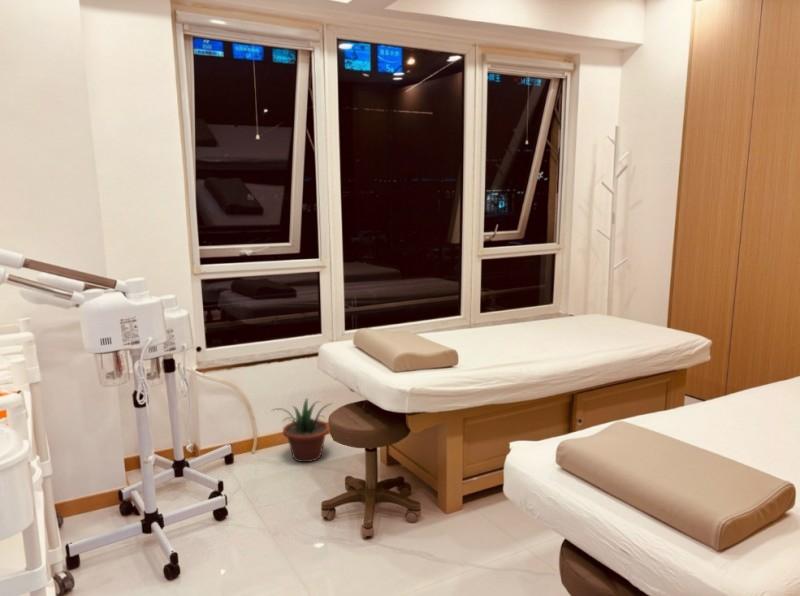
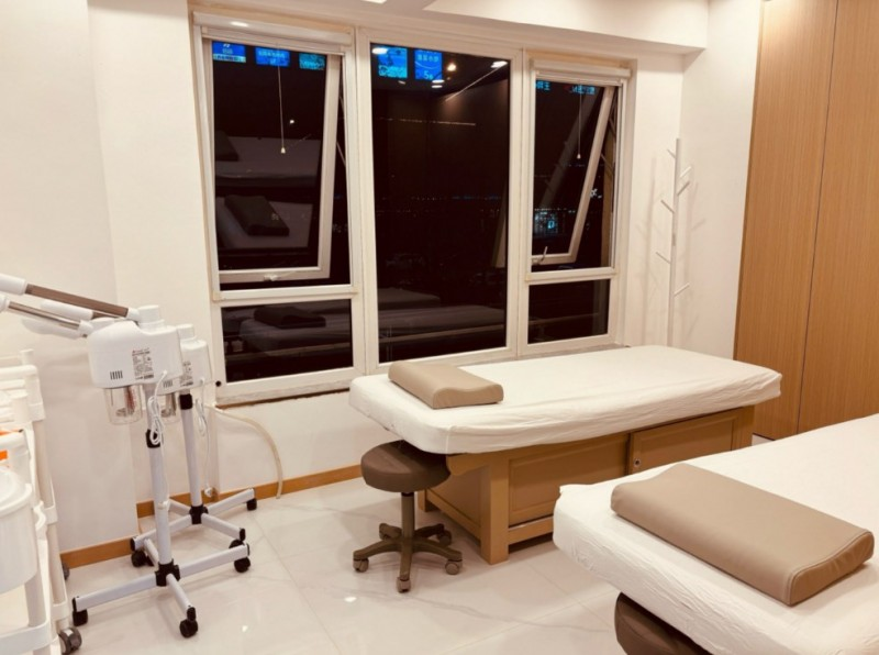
- potted plant [271,397,334,463]
